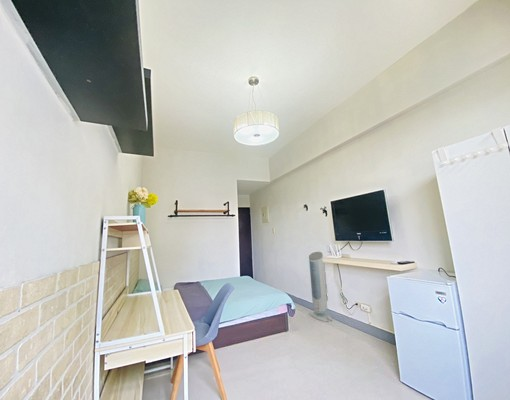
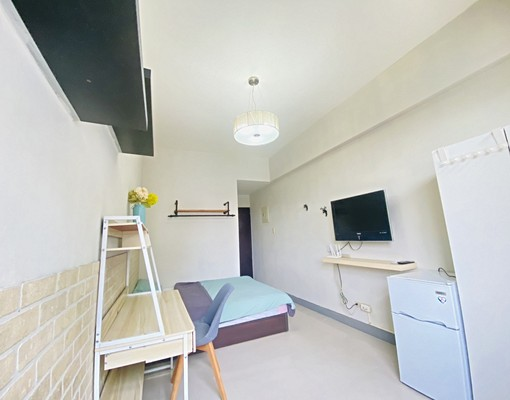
- air purifier [308,251,333,323]
